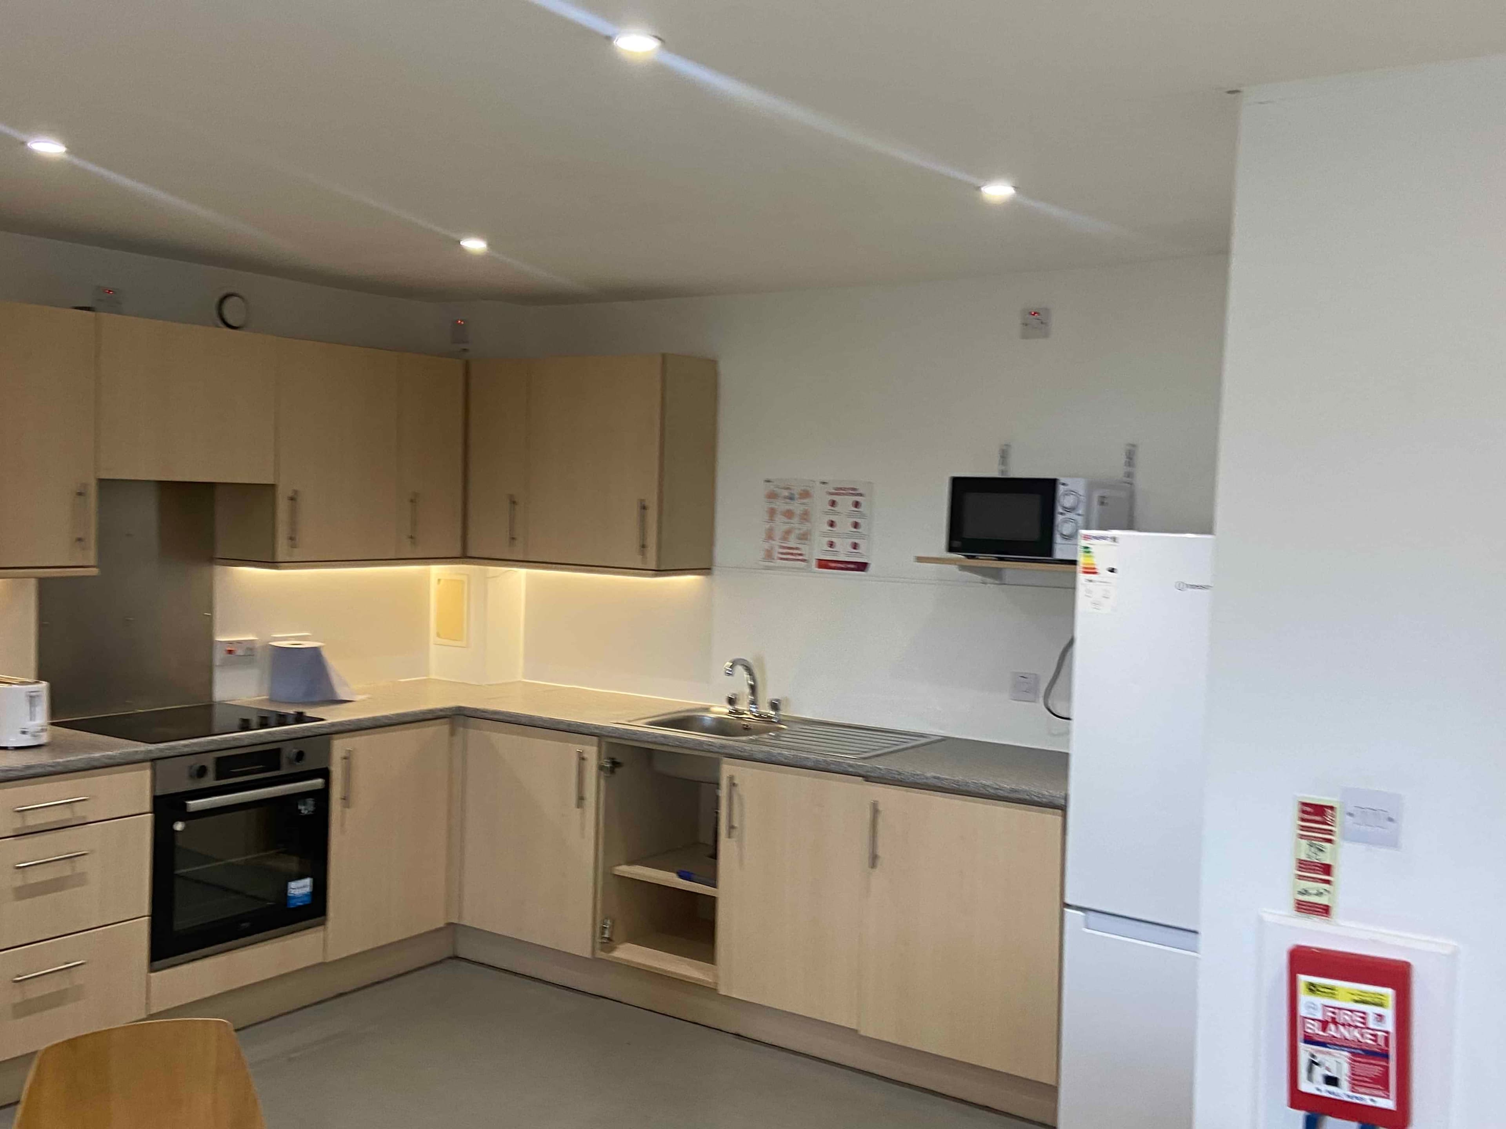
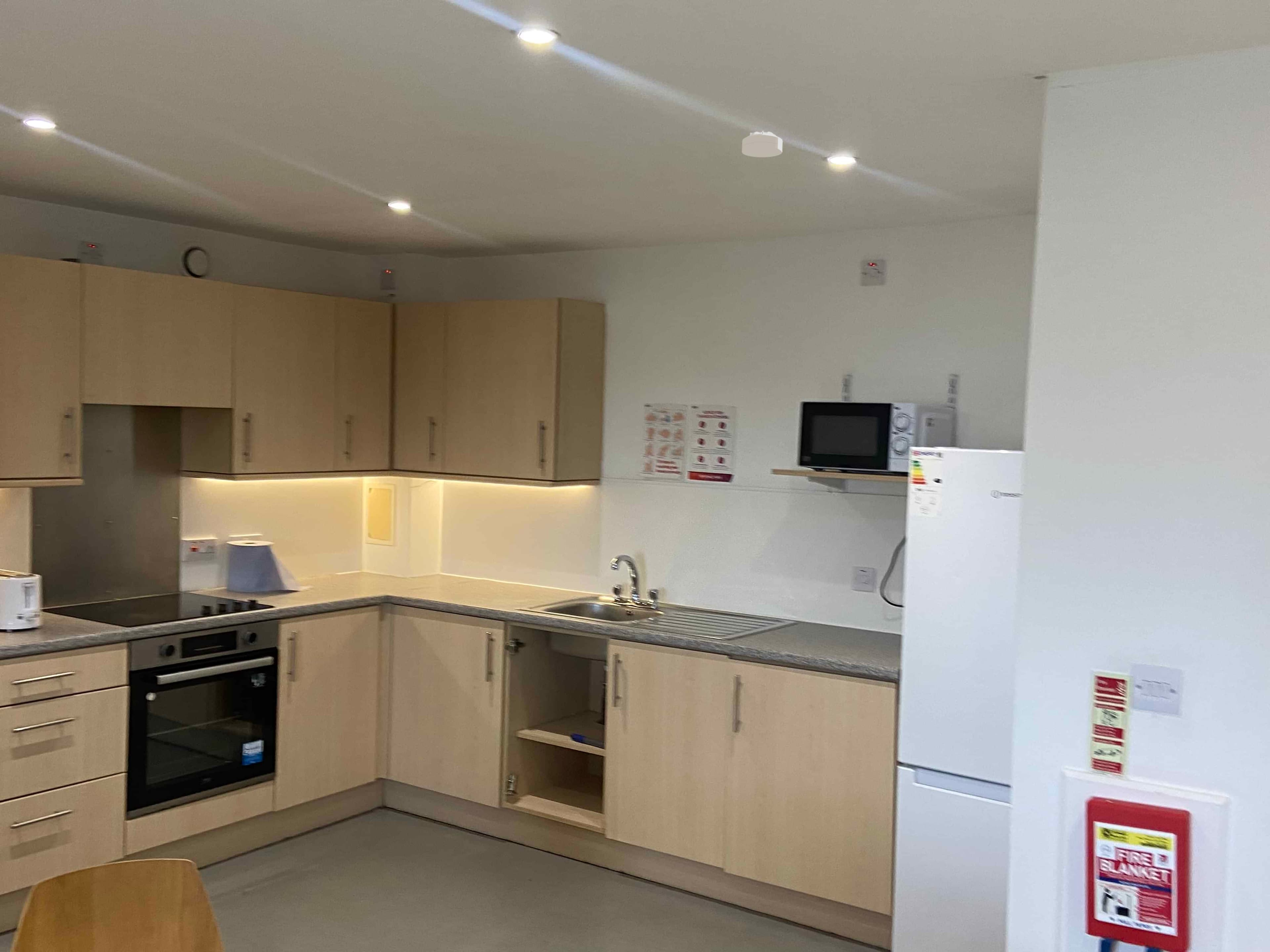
+ smoke detector [741,131,783,158]
